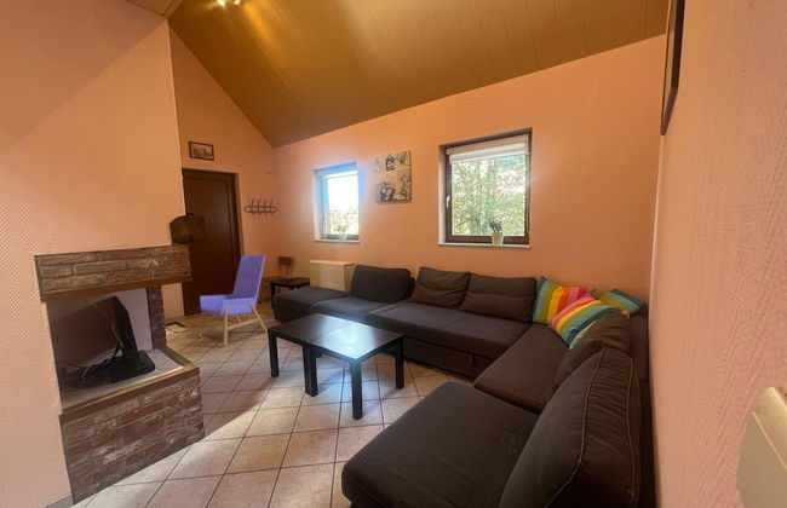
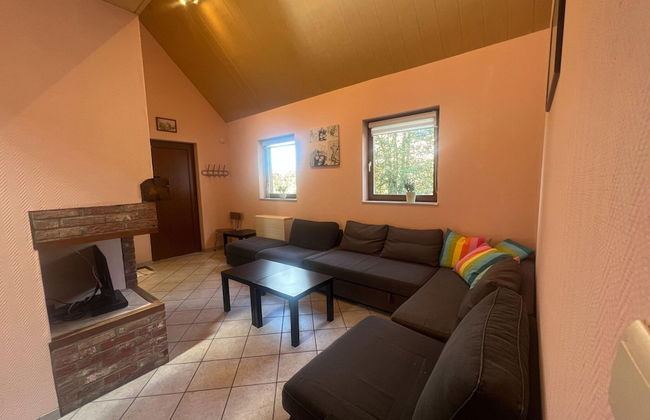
- armchair [197,254,268,347]
